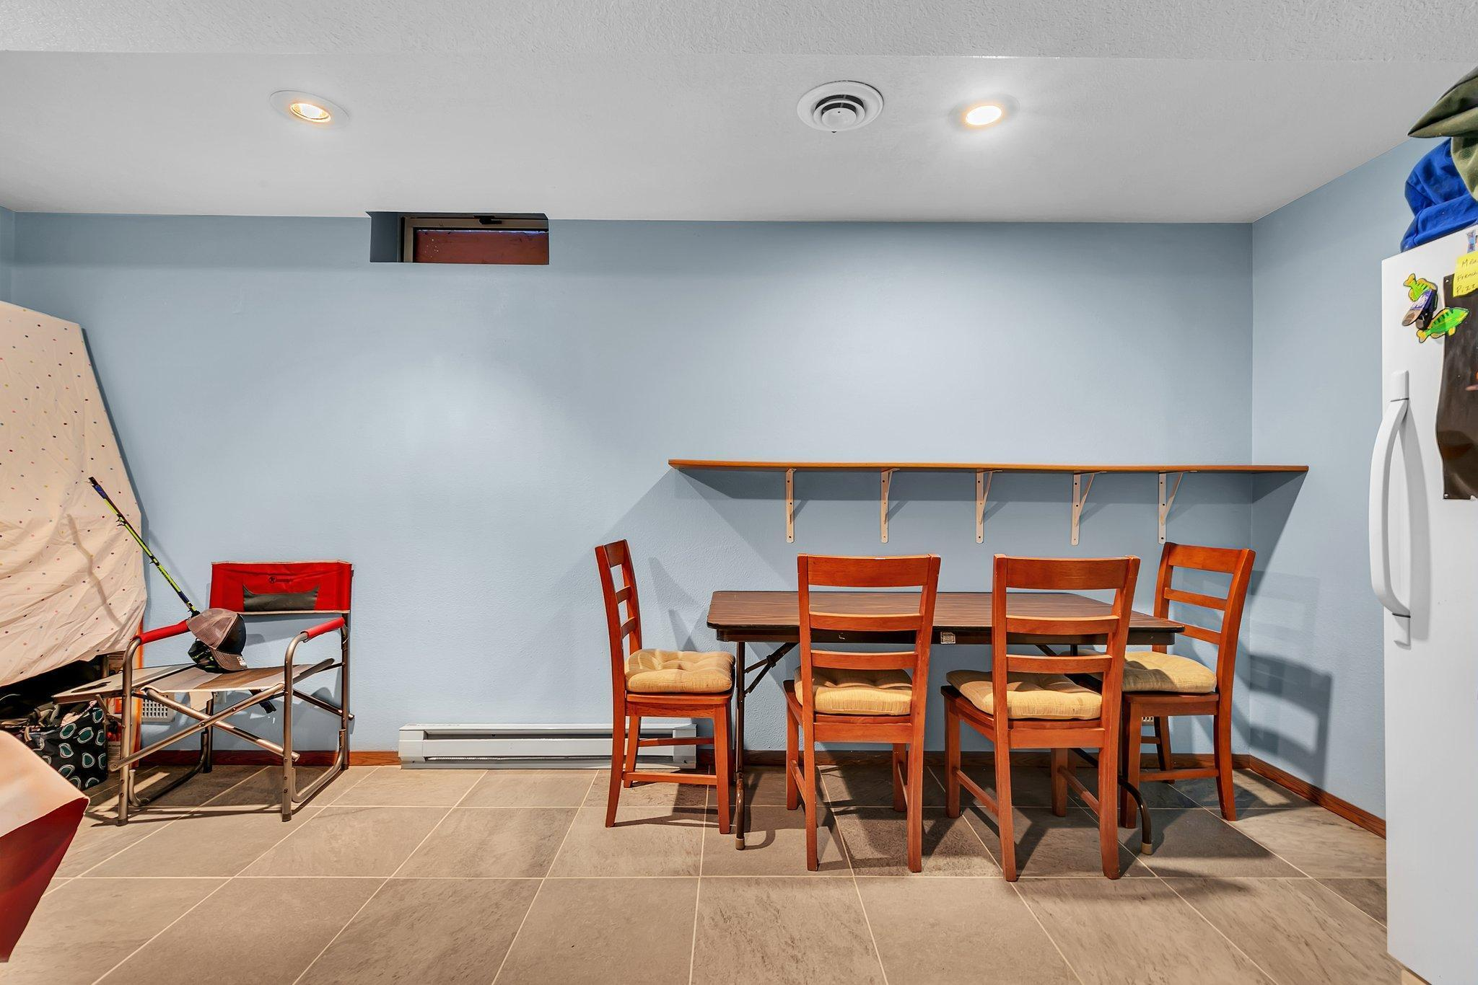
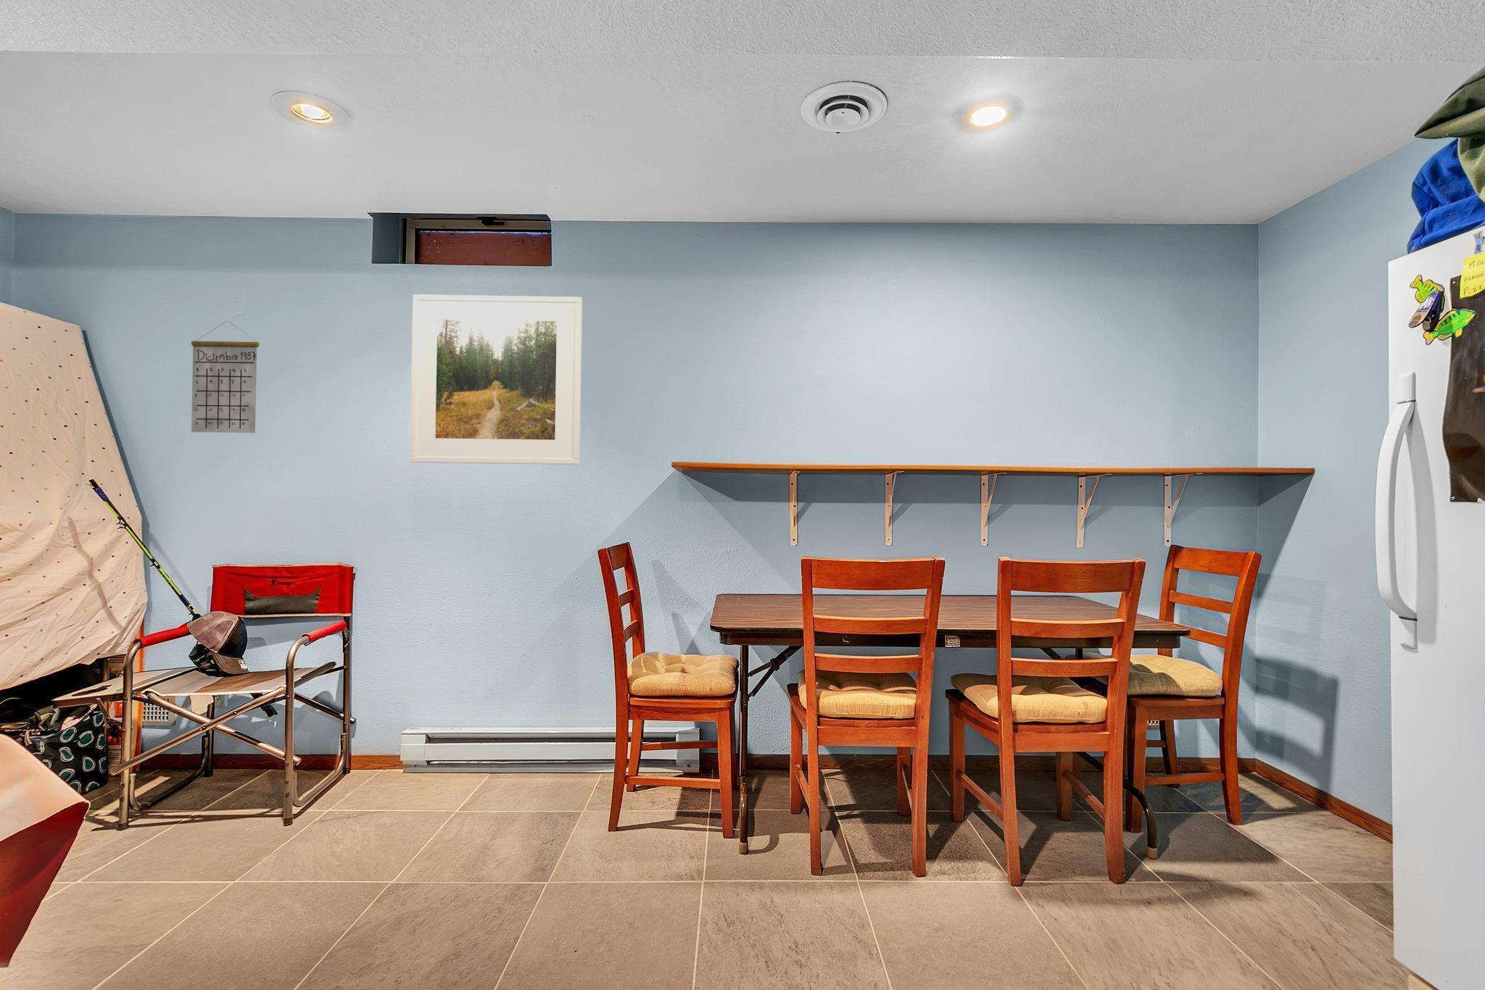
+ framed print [409,294,583,465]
+ calendar [191,320,260,433]
